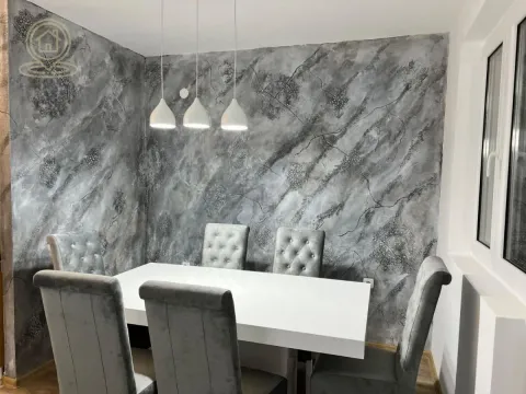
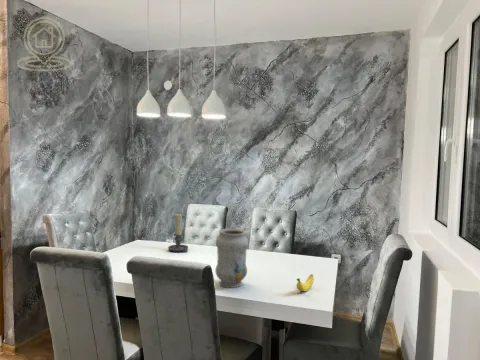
+ candle holder [167,213,189,253]
+ banana [295,273,315,292]
+ vase [214,228,249,289]
